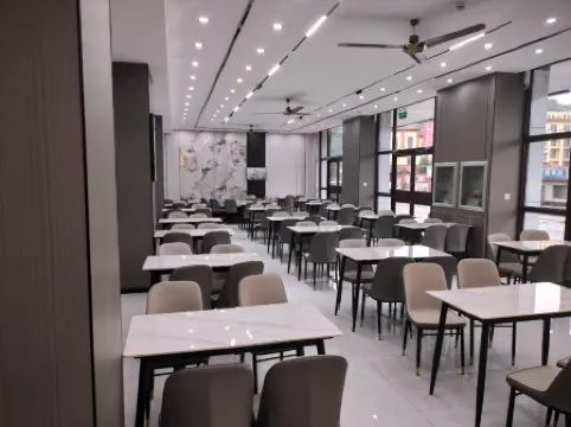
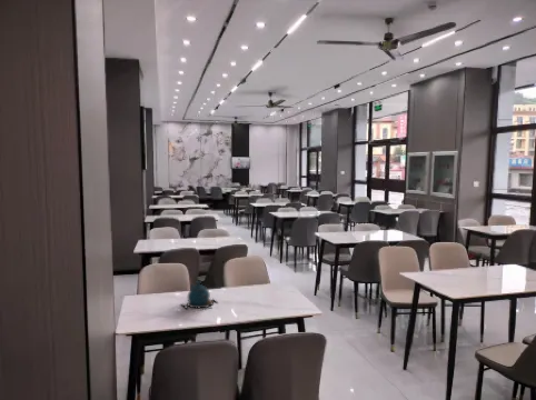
+ teapot [179,280,218,312]
